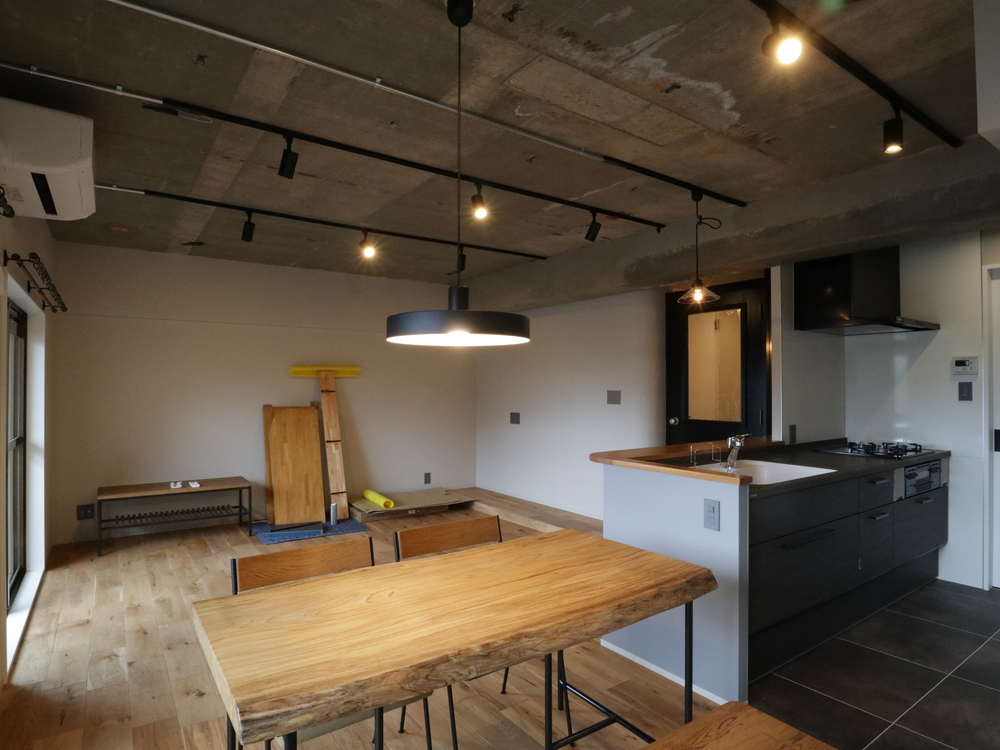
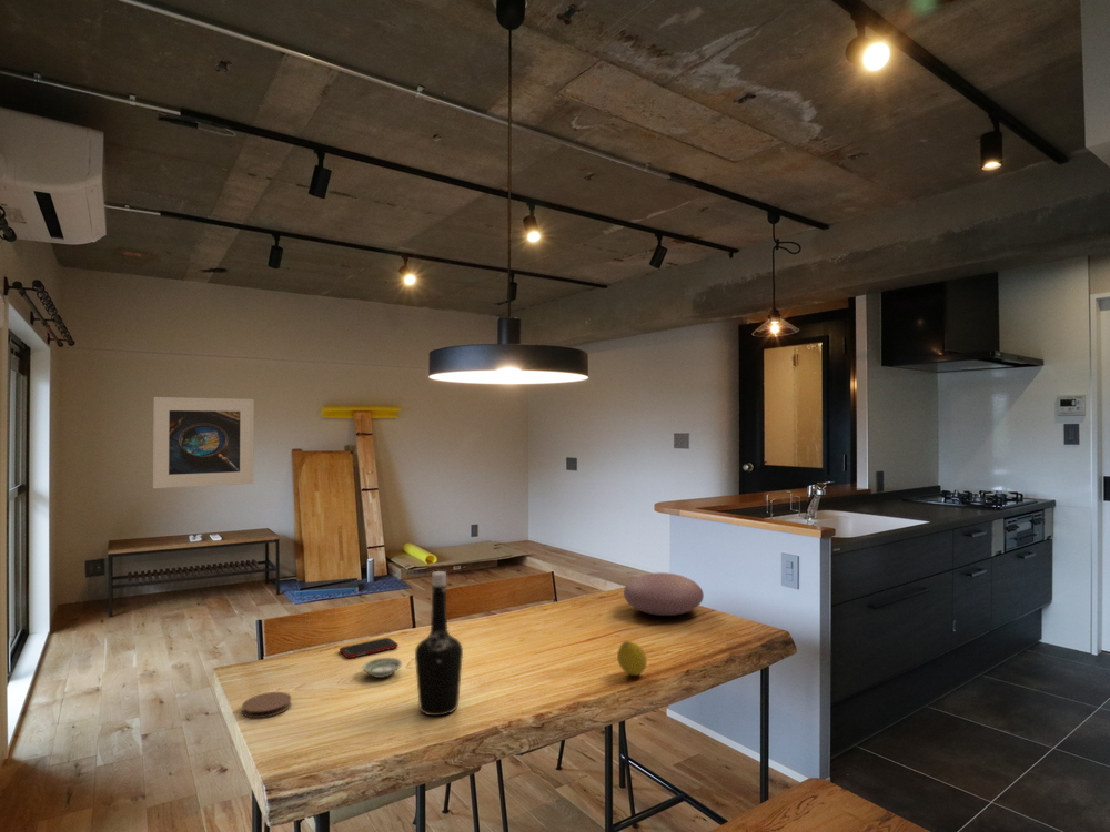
+ coaster [241,691,292,719]
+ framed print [152,396,255,489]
+ bottle [414,570,464,717]
+ decorative bowl [623,571,705,617]
+ saucer [362,657,403,679]
+ cell phone [339,637,400,659]
+ fruit [616,640,648,677]
